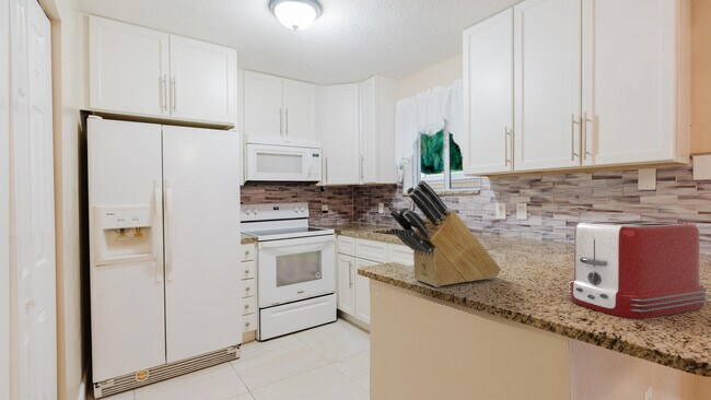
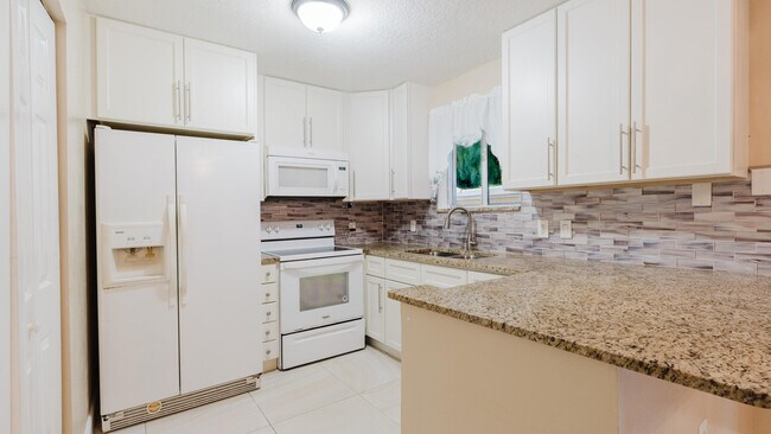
- knife block [388,179,502,289]
- toaster [568,220,709,319]
